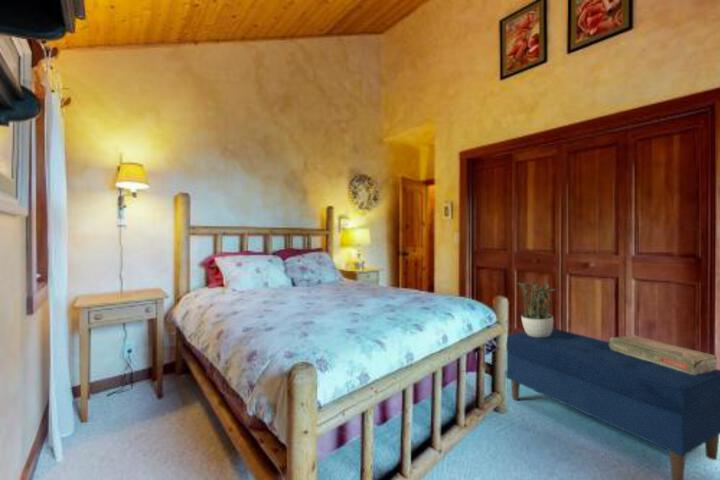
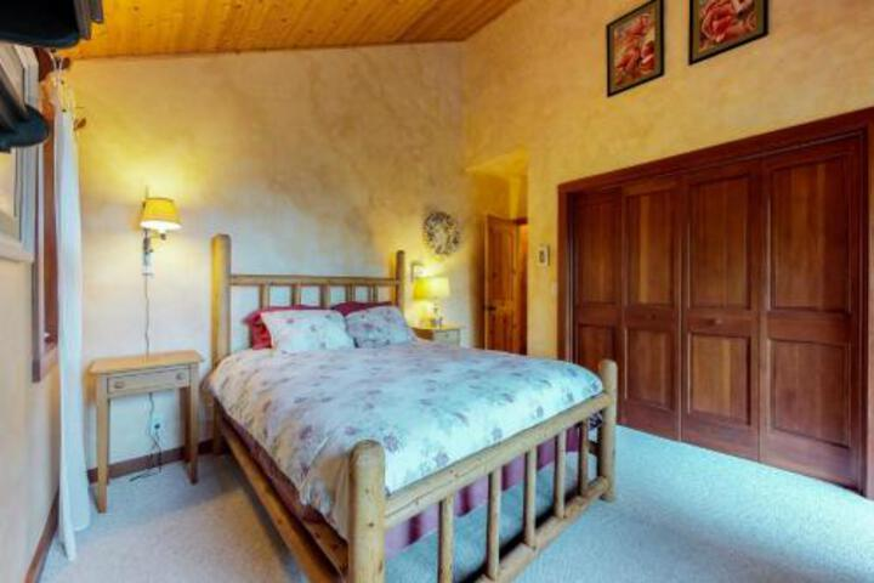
- potted plant [516,277,557,337]
- bench [505,327,720,480]
- decorative box [609,334,718,375]
